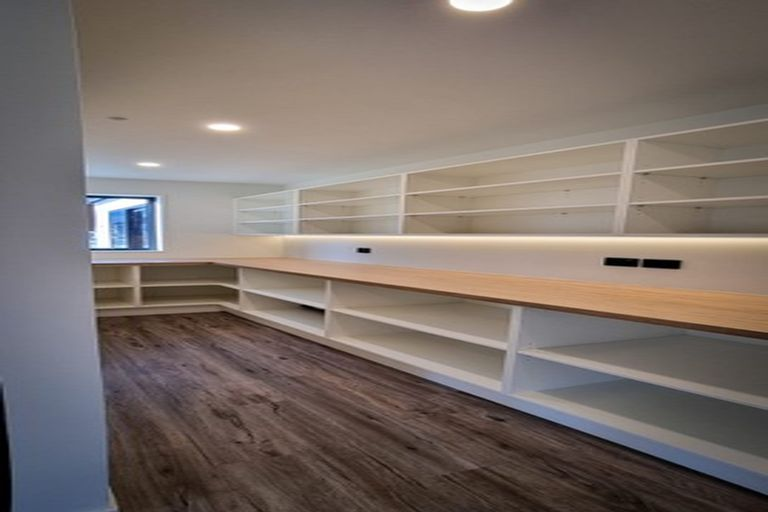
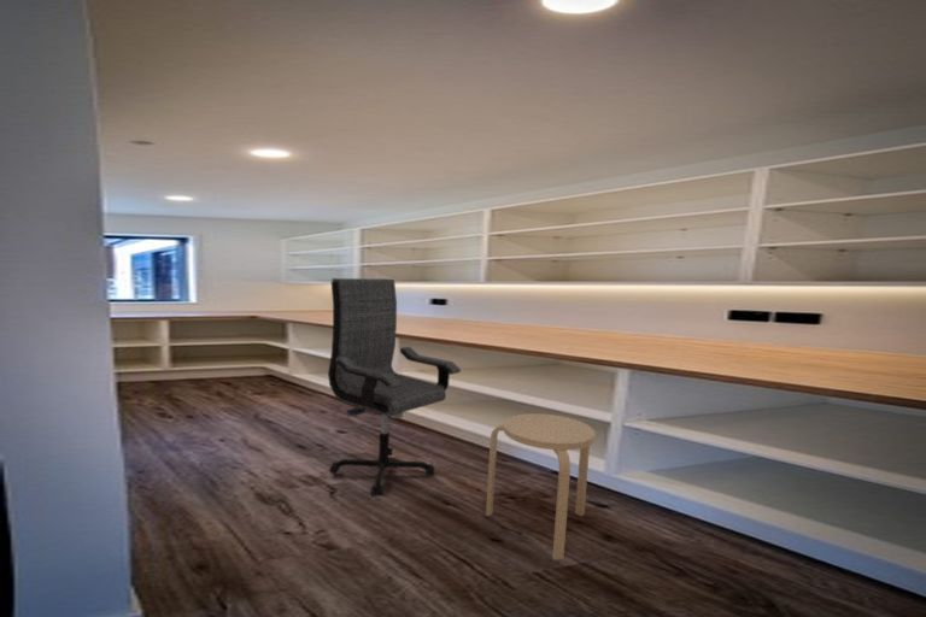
+ office chair [327,277,462,496]
+ stool [485,412,597,560]
